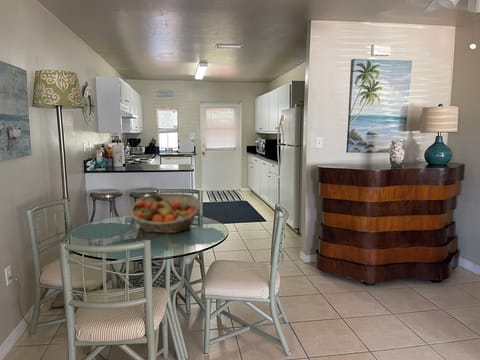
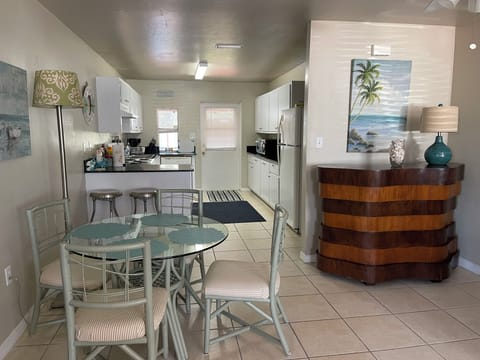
- fruit basket [129,192,202,234]
